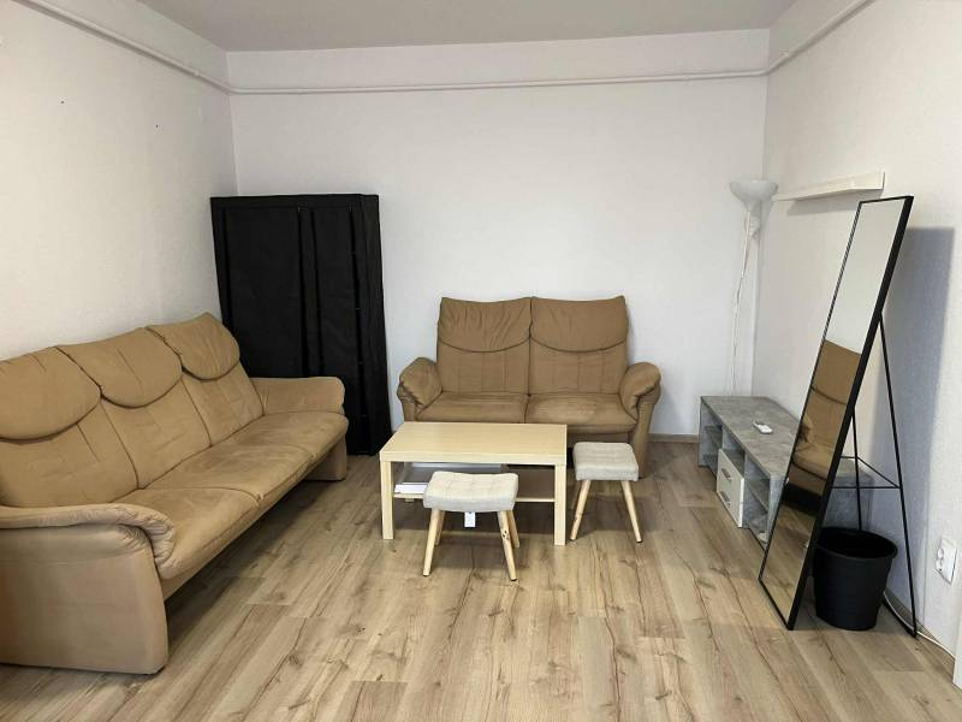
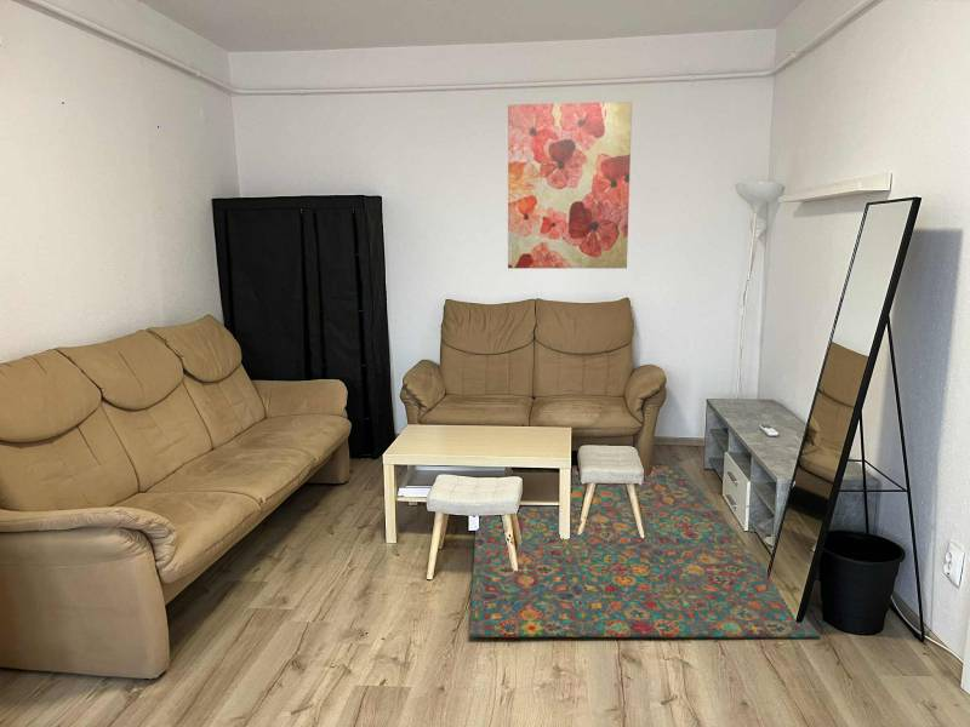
+ rug [468,465,821,639]
+ wall art [507,101,633,270]
